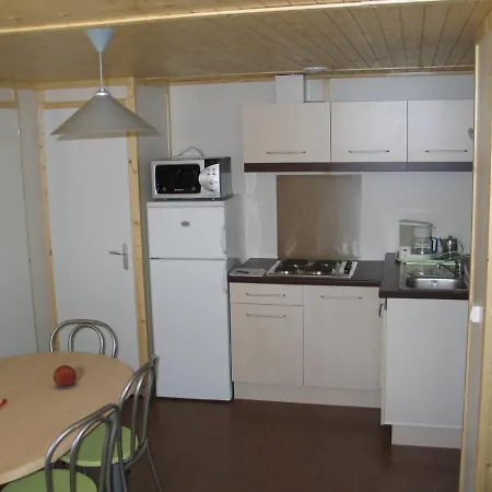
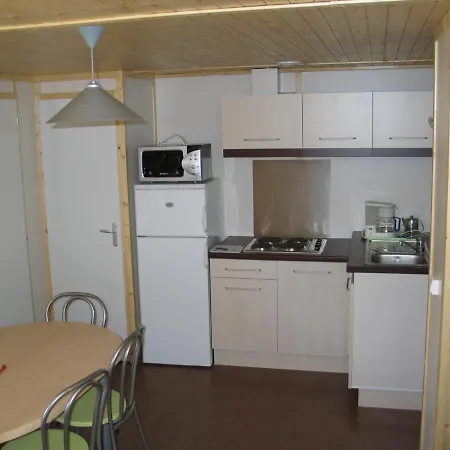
- fruit [52,364,78,388]
